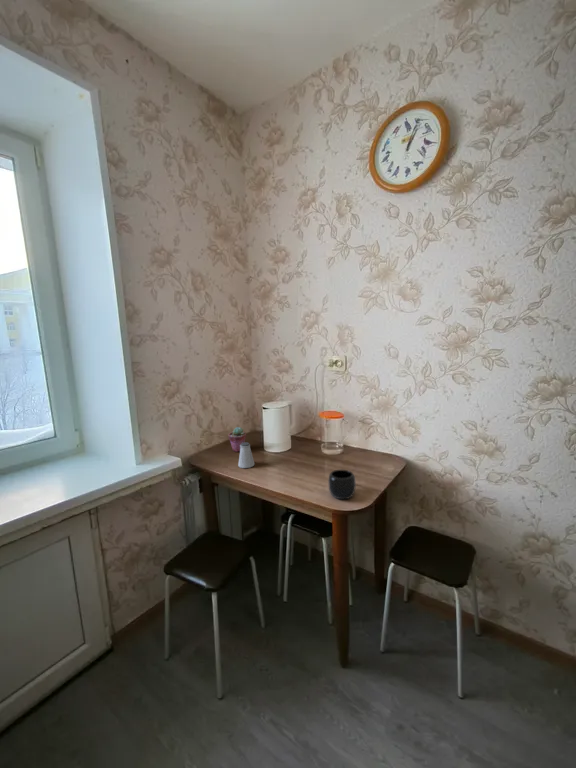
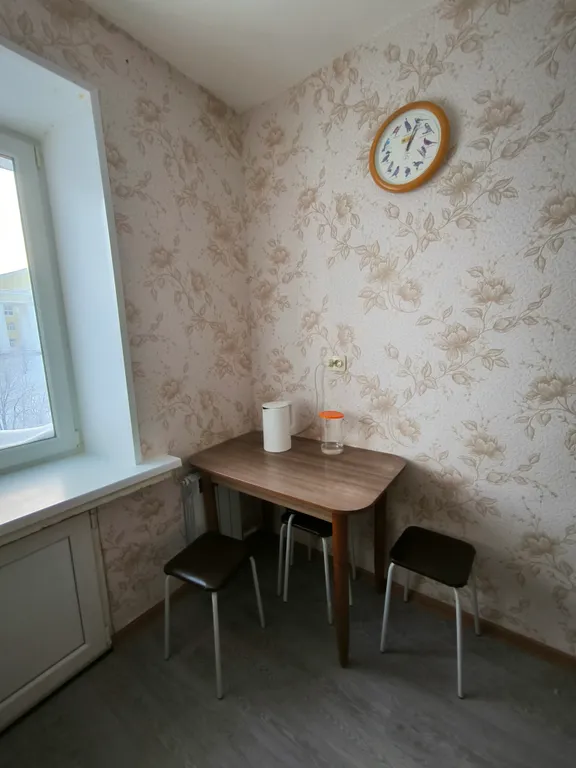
- mug [327,469,357,500]
- saltshaker [237,441,255,469]
- potted succulent [227,426,247,453]
